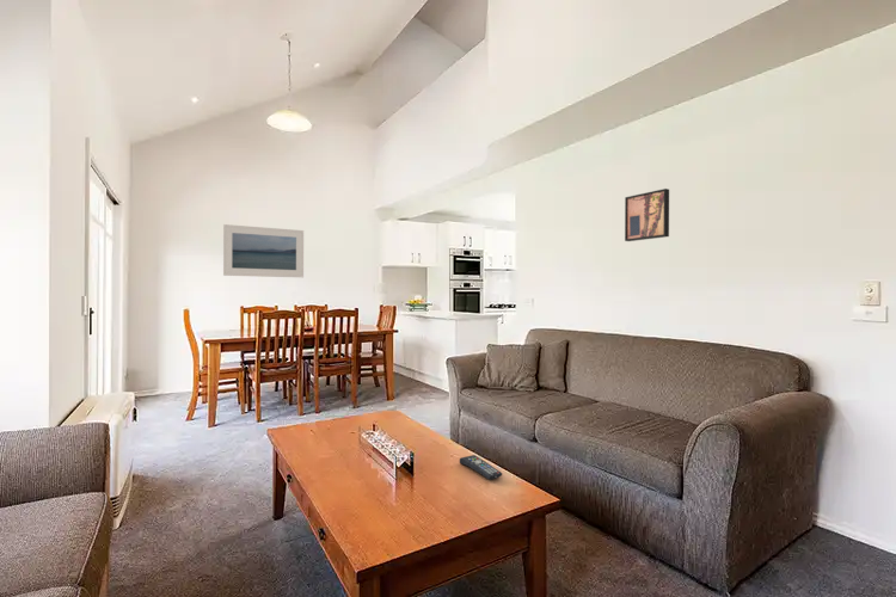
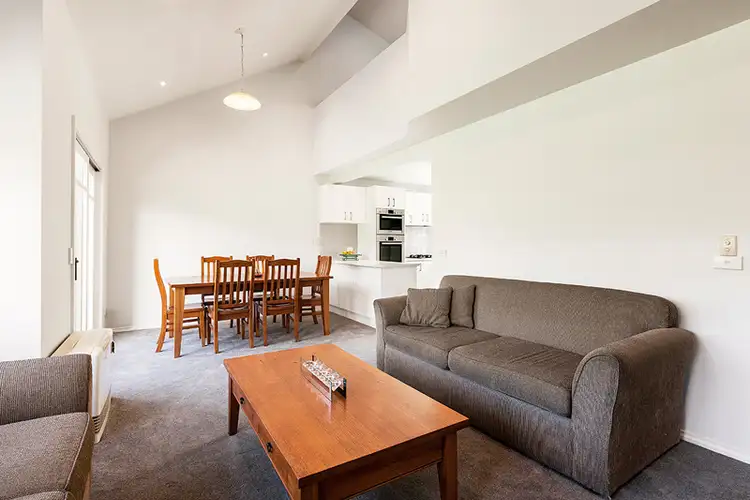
- remote control [459,454,503,481]
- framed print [222,223,305,278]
- wall art [624,187,670,242]
